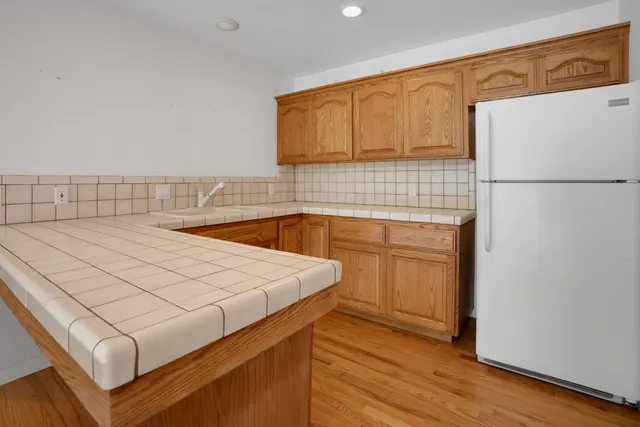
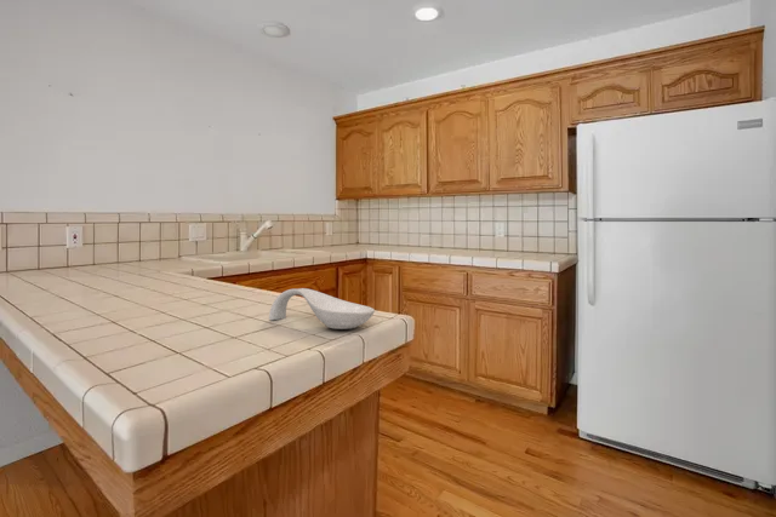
+ spoon rest [268,287,376,331]
